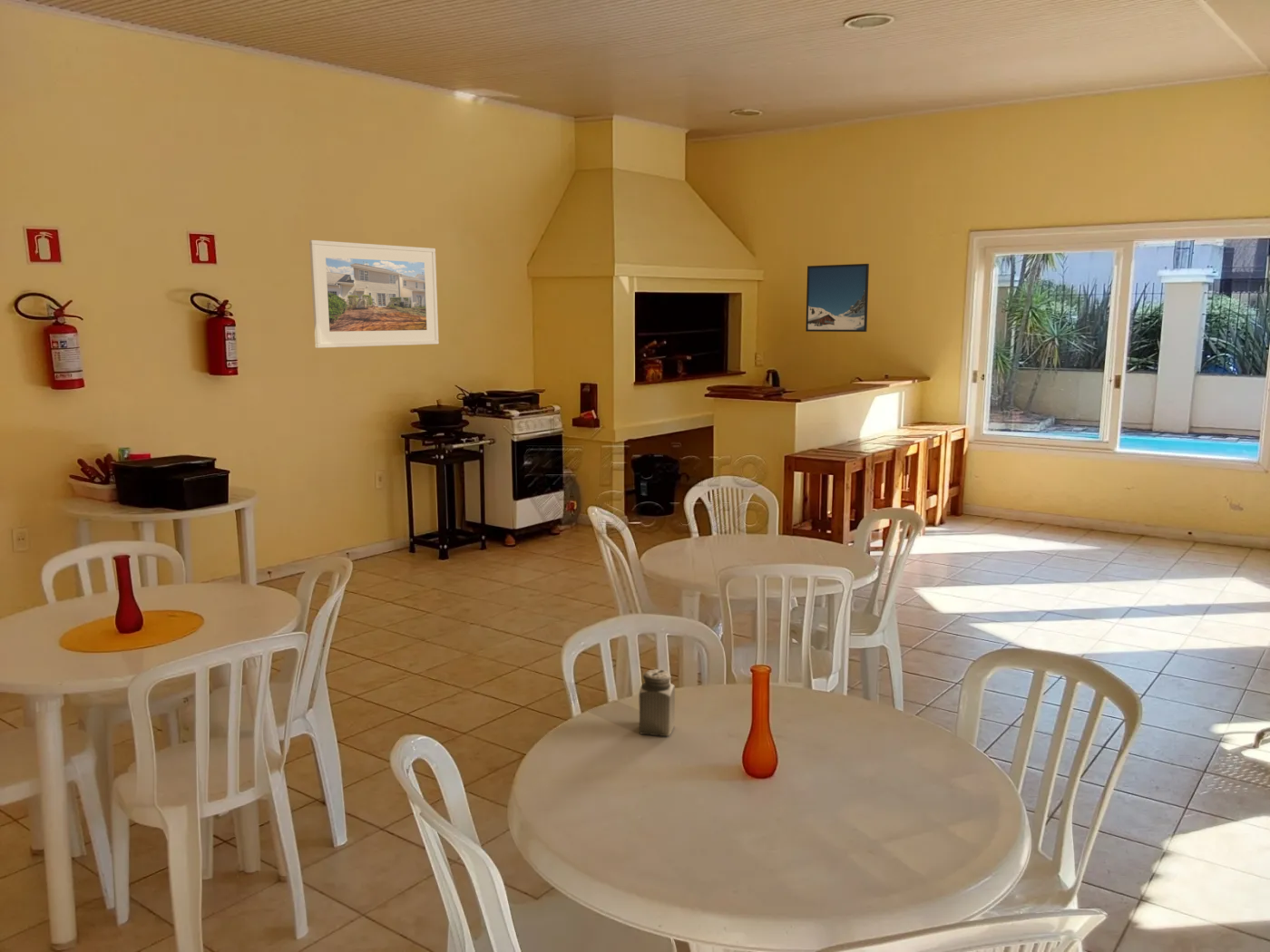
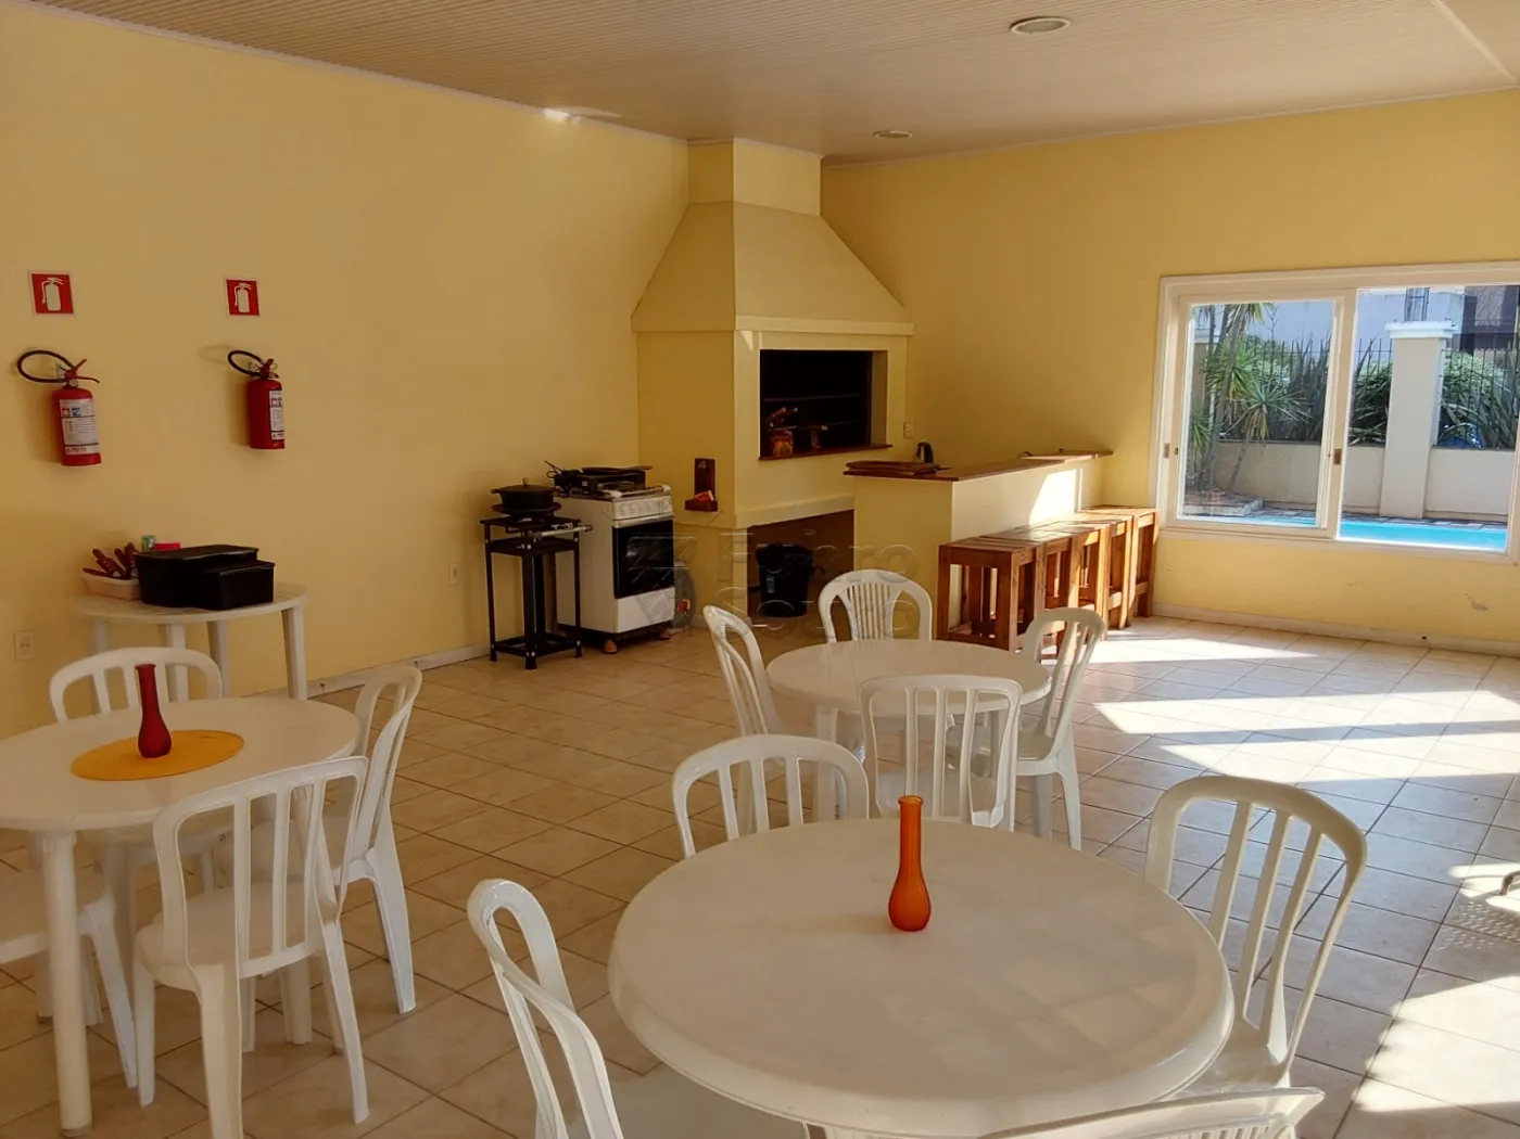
- salt shaker [638,668,676,737]
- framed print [805,263,870,333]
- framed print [308,239,440,349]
